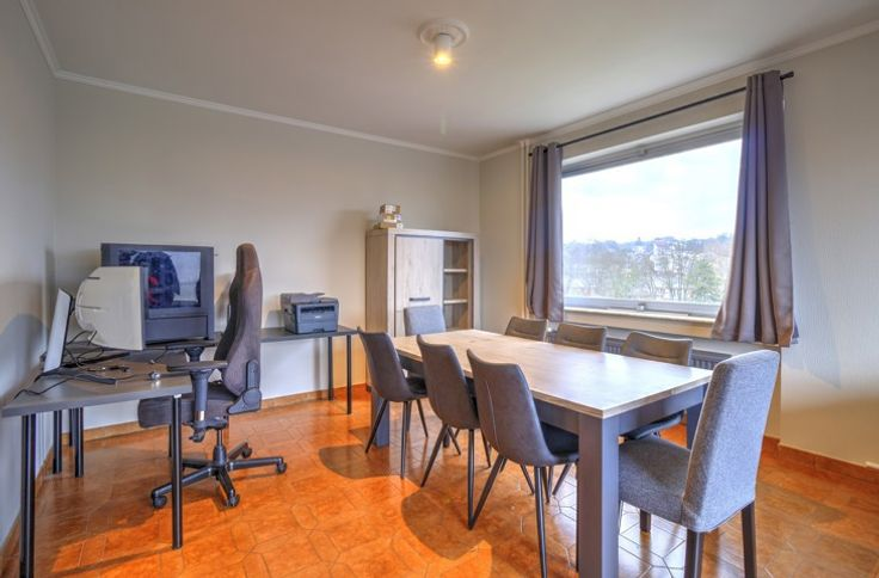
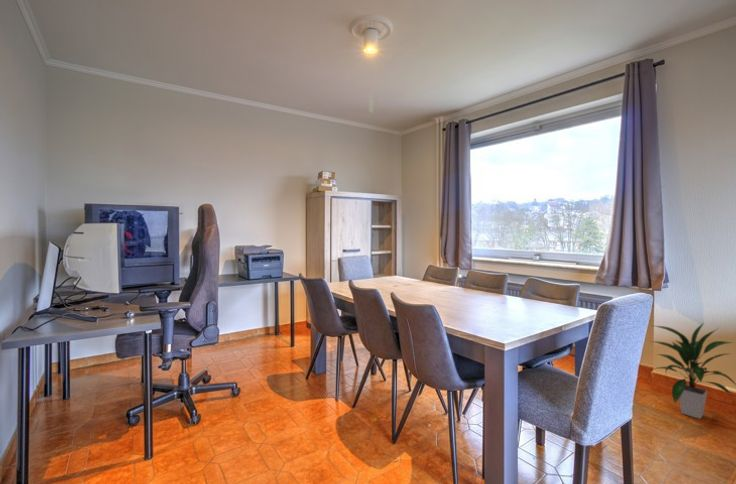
+ indoor plant [650,321,736,420]
